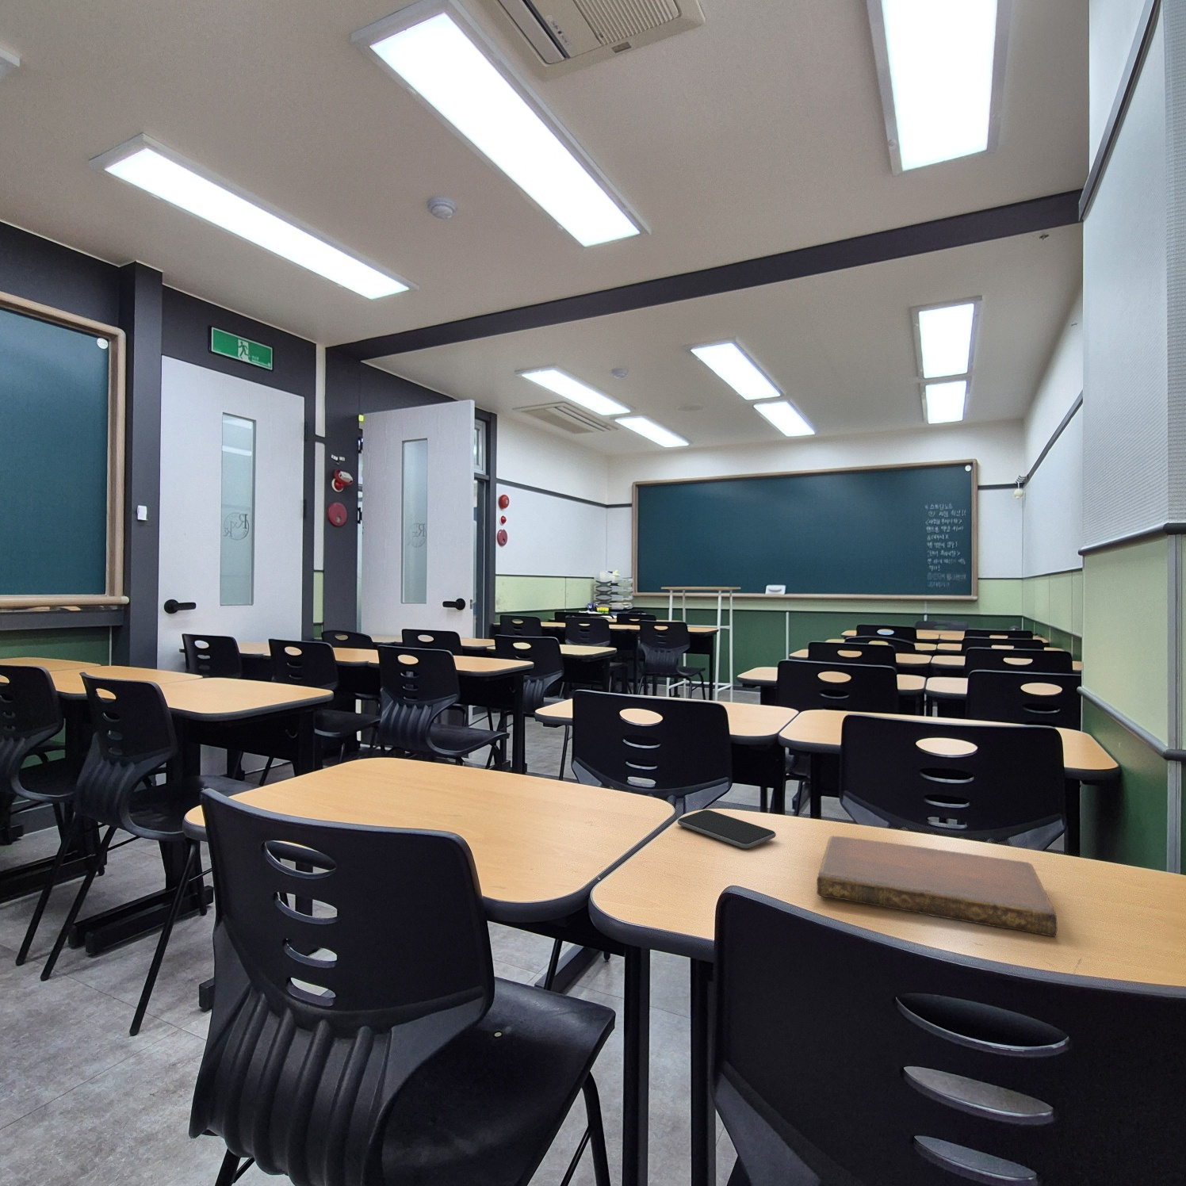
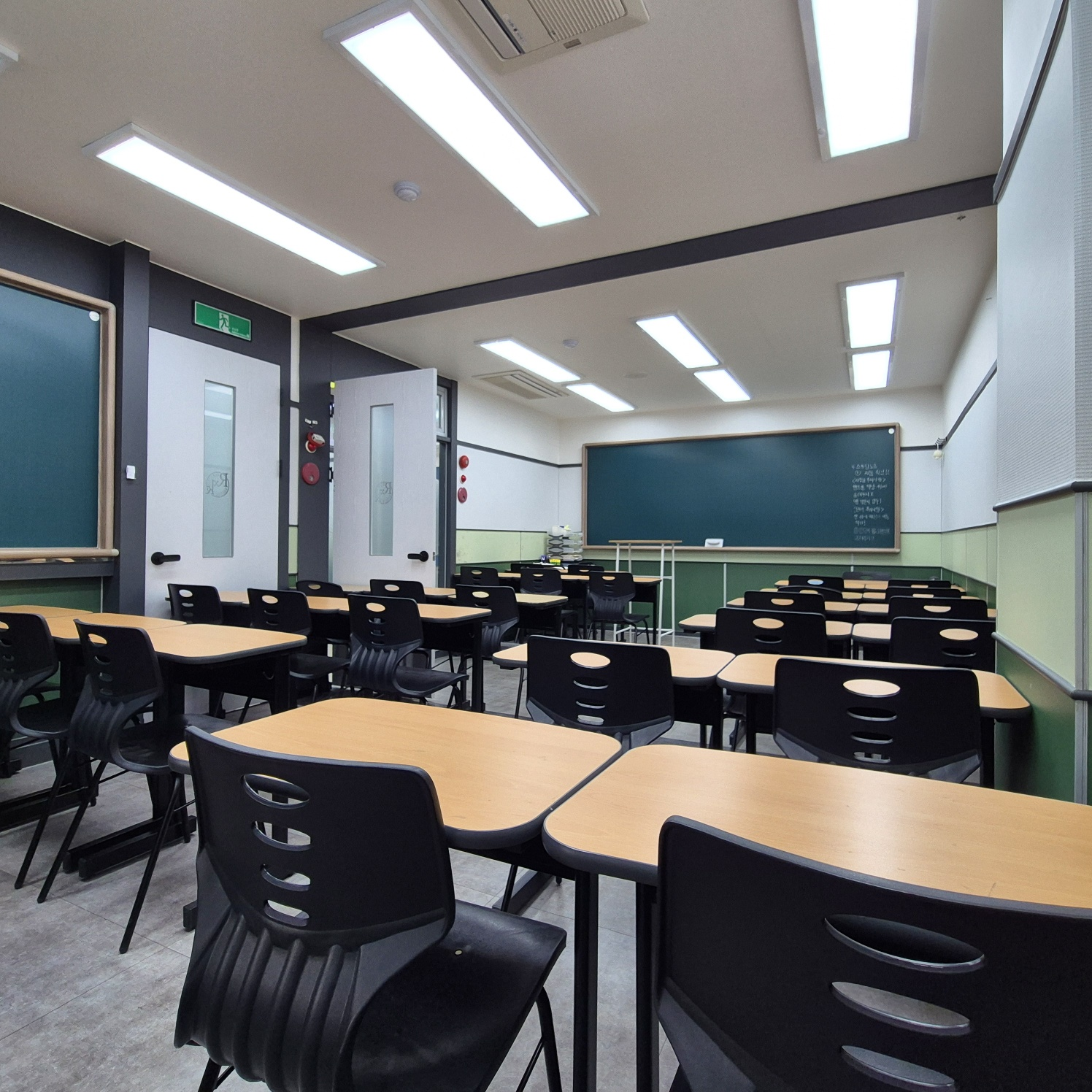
- smartphone [677,809,777,849]
- notebook [816,835,1058,937]
